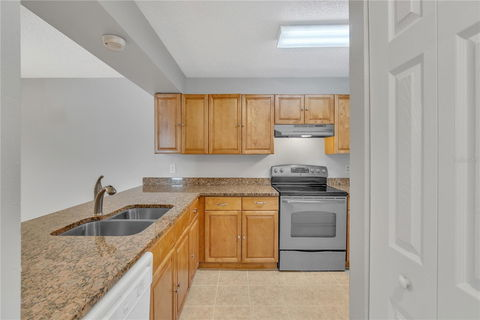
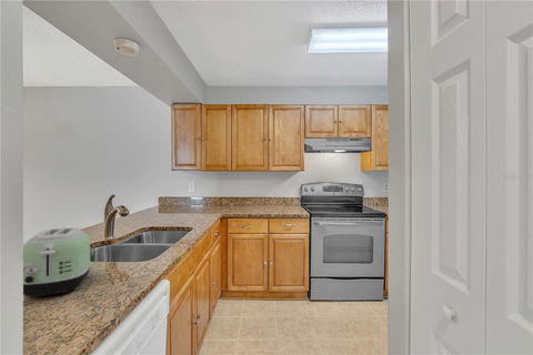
+ toaster [22,226,92,298]
